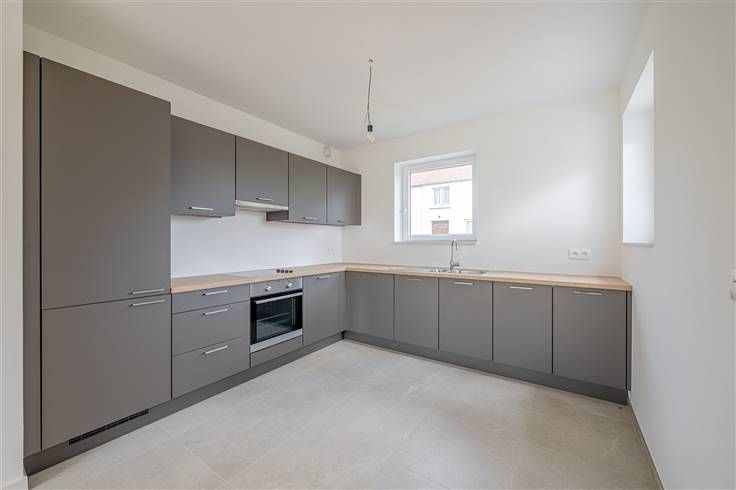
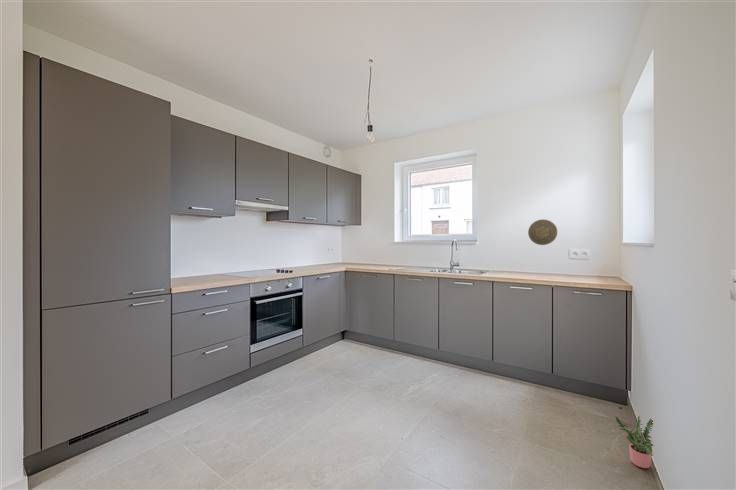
+ decorative plate [527,218,558,246]
+ potted plant [614,415,654,469]
